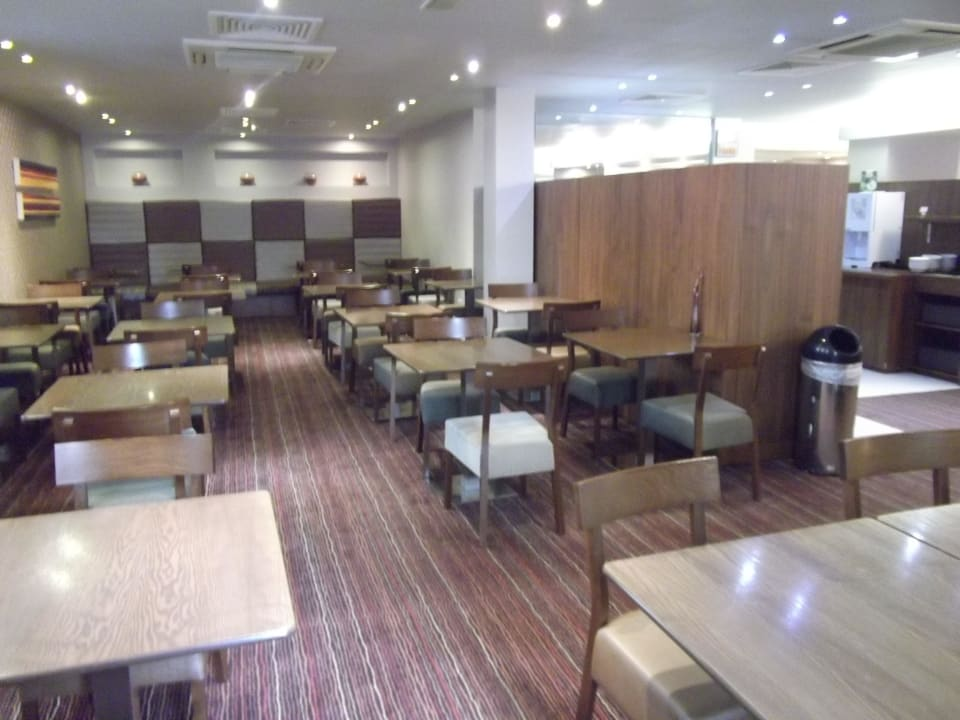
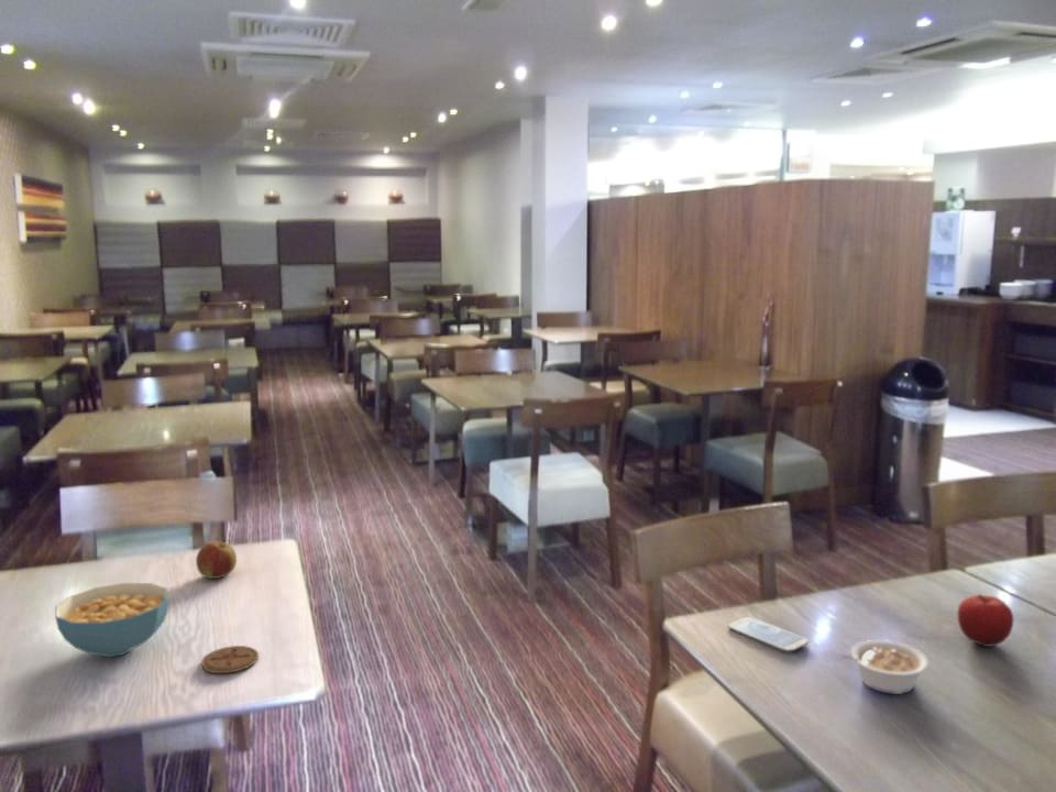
+ smartphone [727,616,810,653]
+ fruit [956,593,1014,648]
+ coaster [200,645,260,674]
+ cereal bowl [54,582,170,658]
+ legume [839,639,930,695]
+ apple [195,540,238,580]
